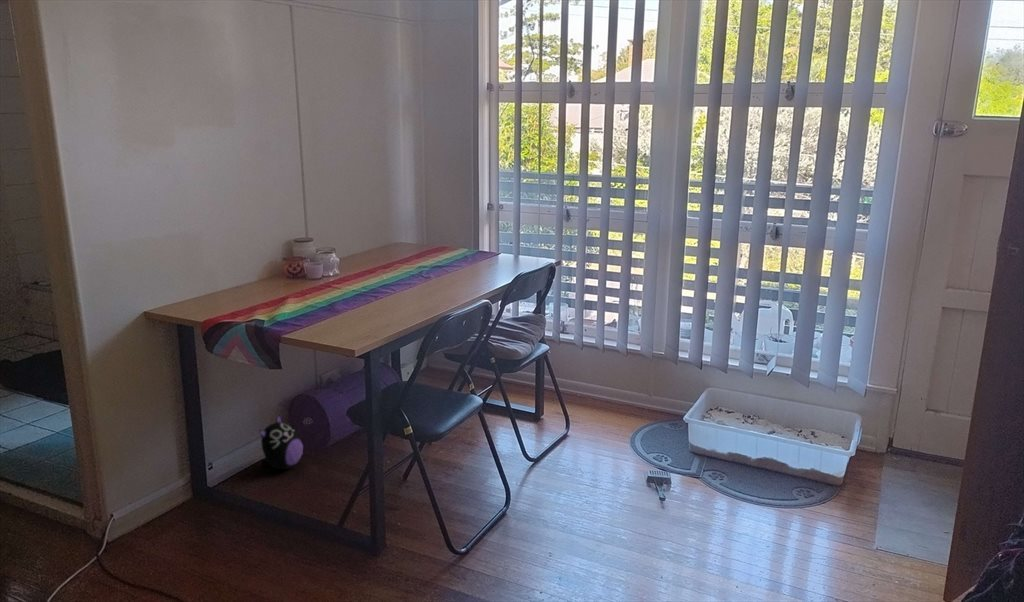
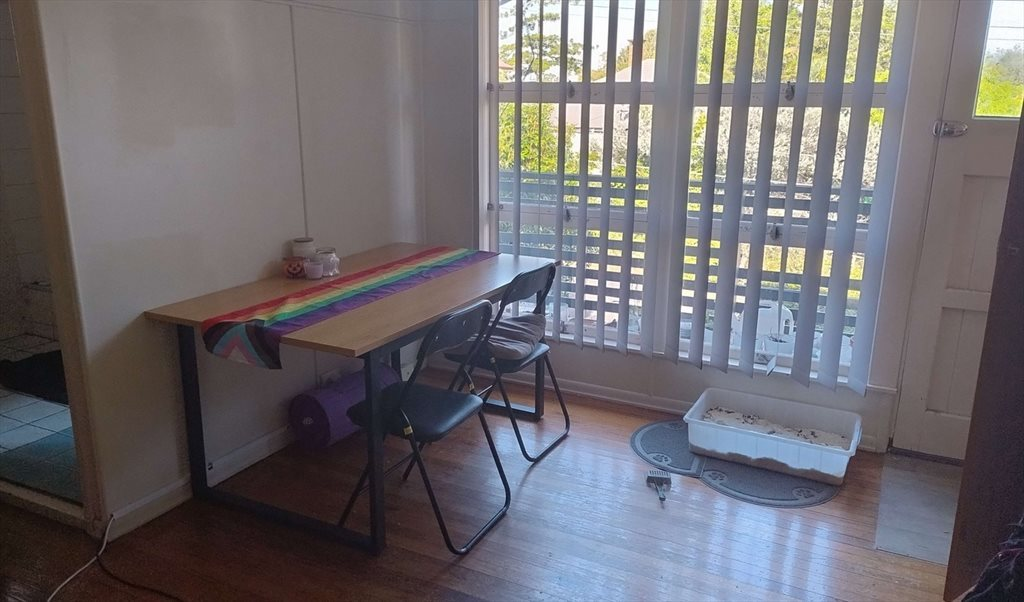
- plush toy [258,413,304,470]
